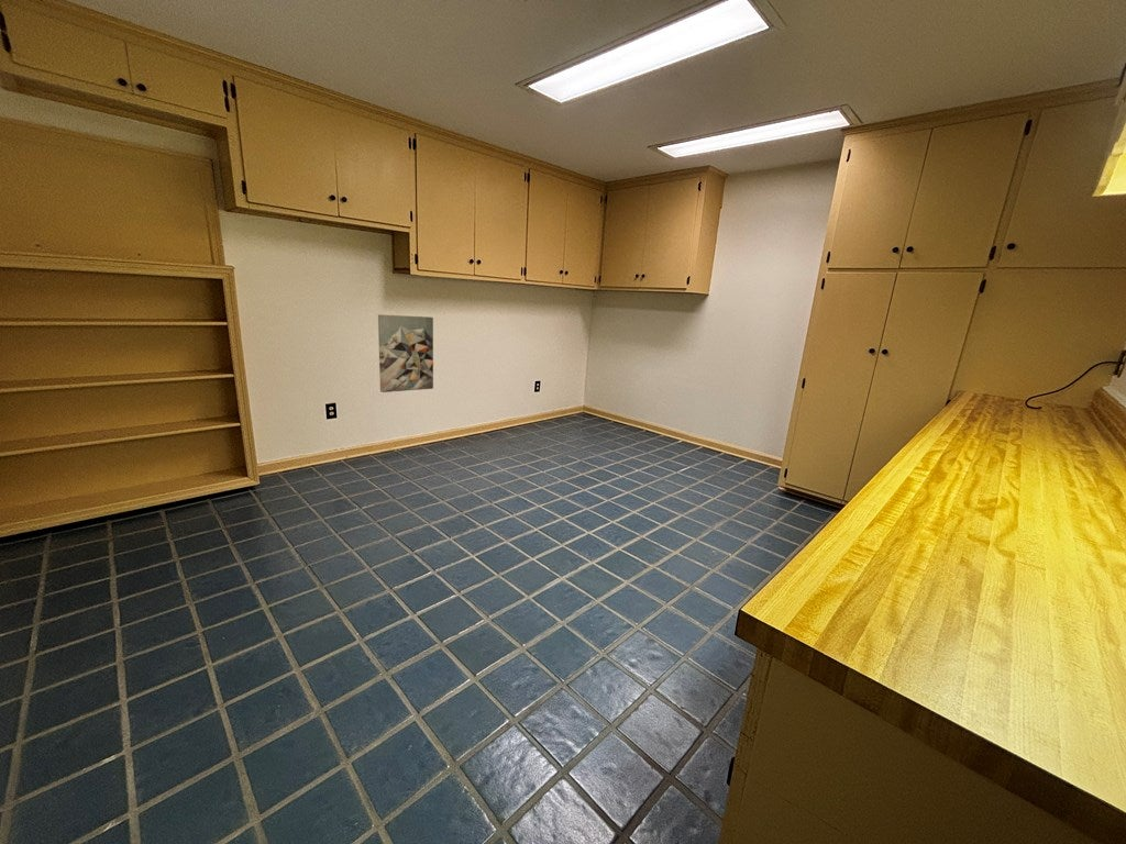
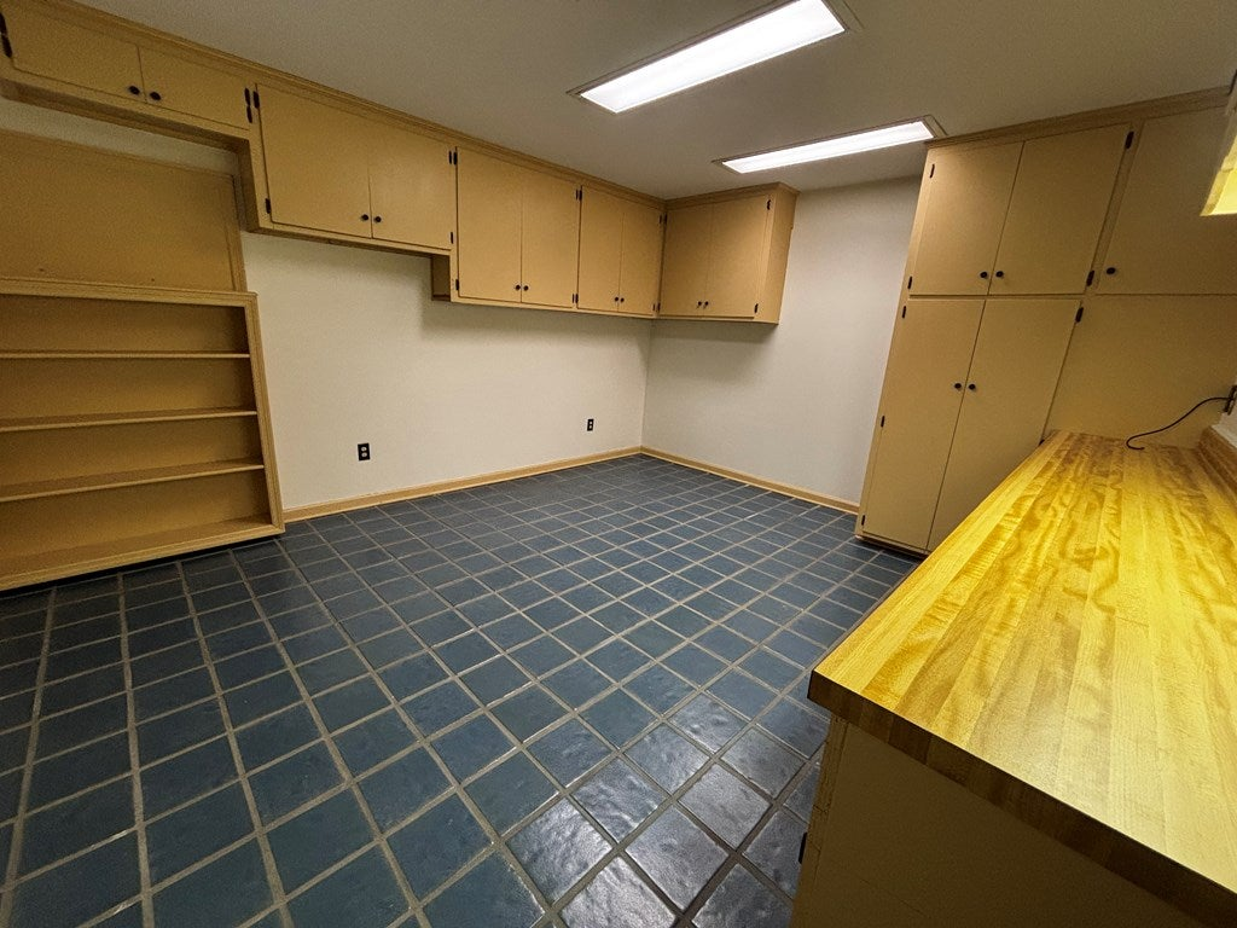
- wall art [377,313,434,393]
